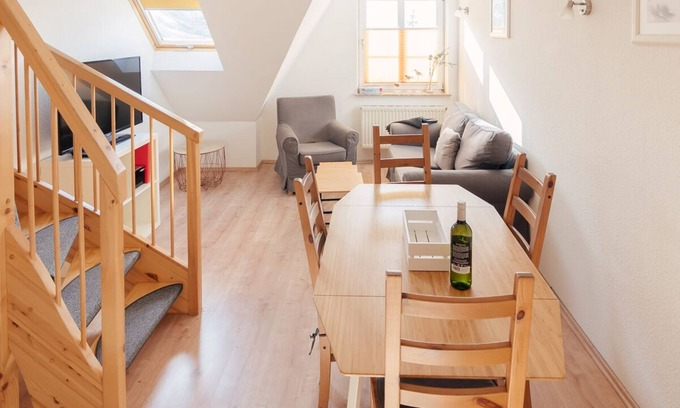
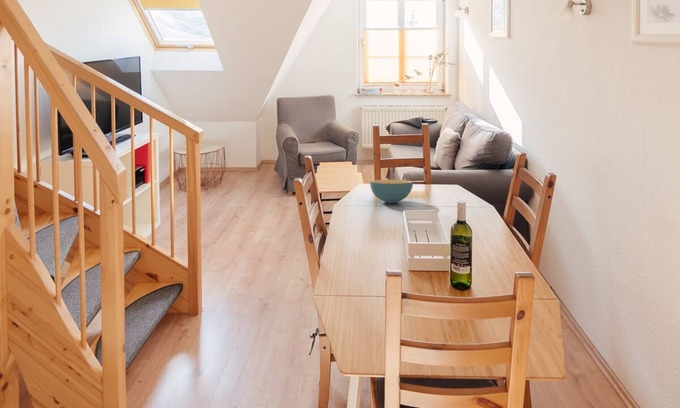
+ cereal bowl [369,179,414,204]
